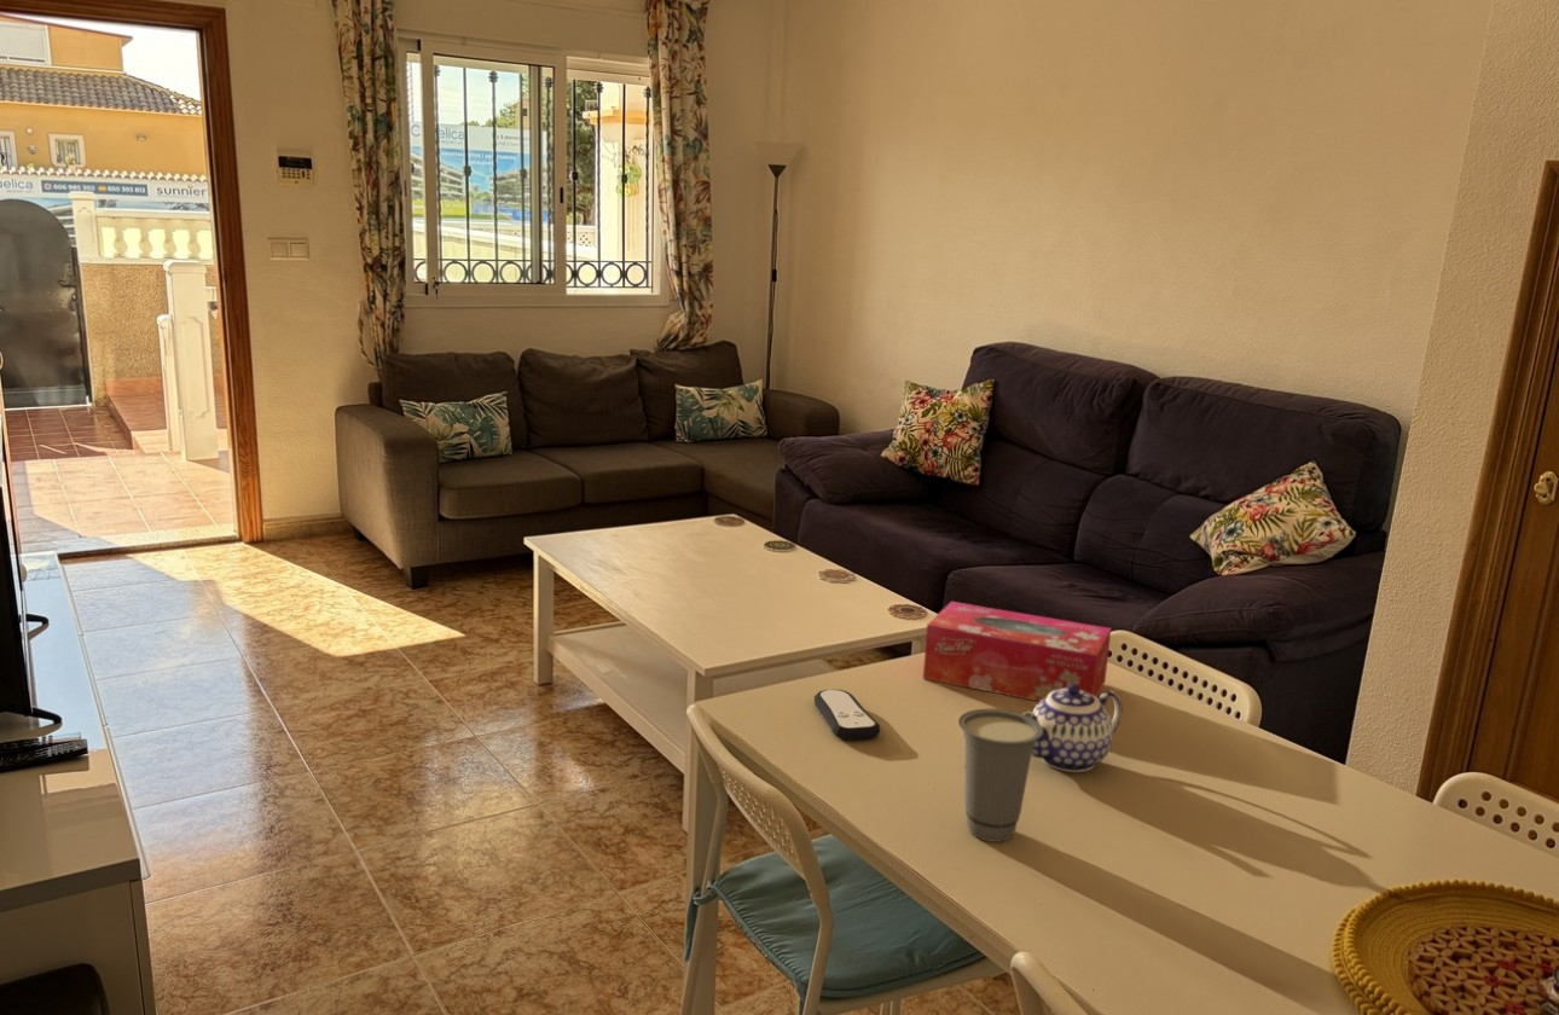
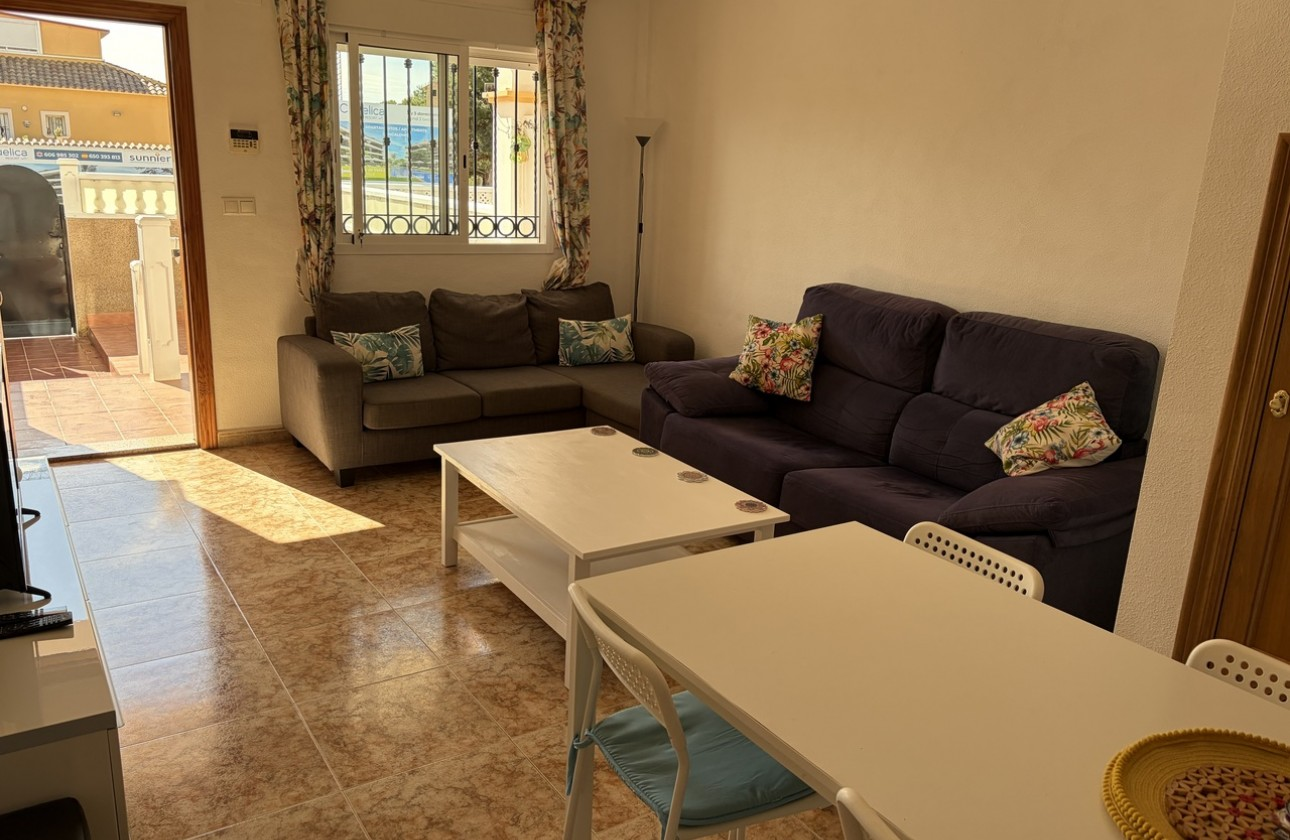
- teapot [1022,684,1124,773]
- cup [957,708,1043,843]
- tissue box [922,601,1113,702]
- remote control [813,689,881,741]
